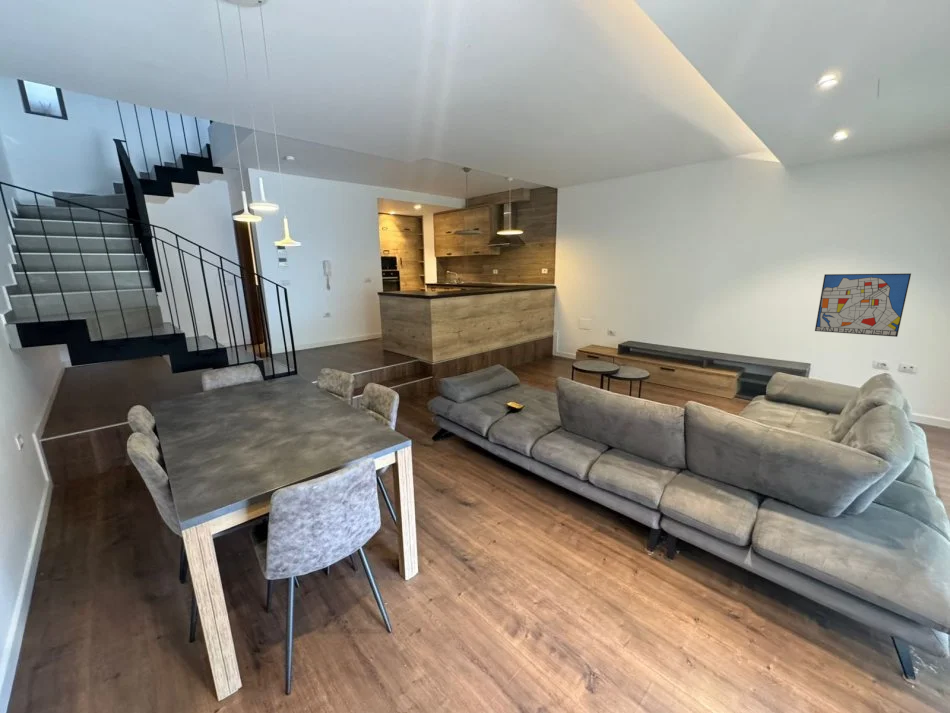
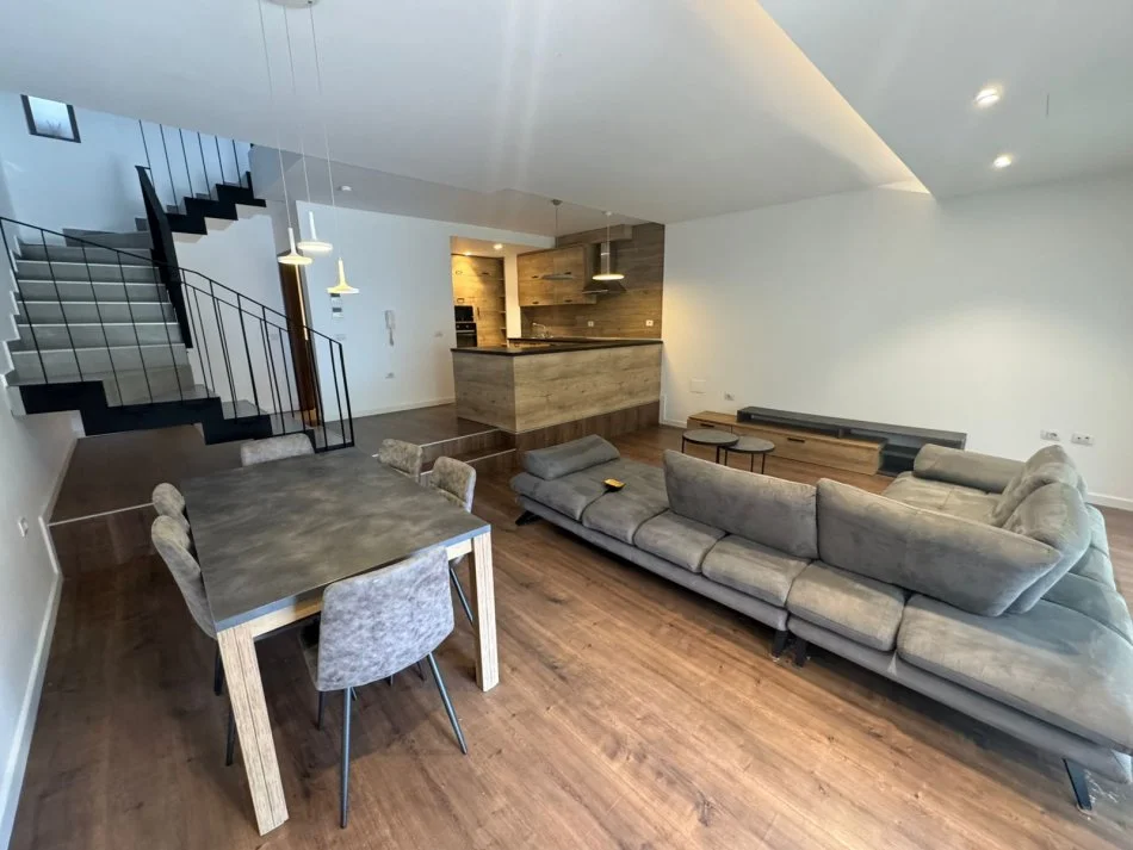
- wall art [814,272,912,338]
